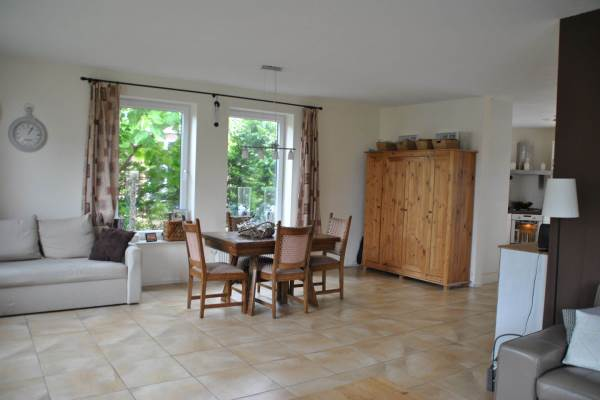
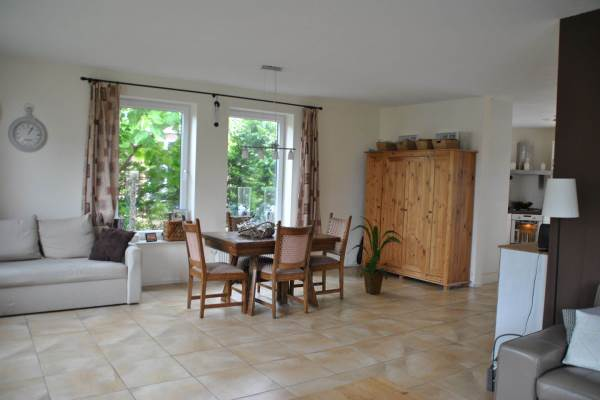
+ house plant [347,215,405,295]
